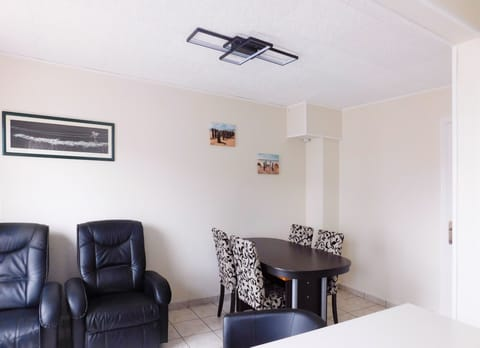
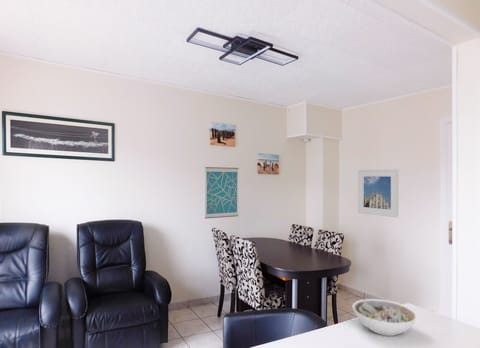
+ wall art [204,166,240,220]
+ bowl [352,298,418,337]
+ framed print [357,168,399,218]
